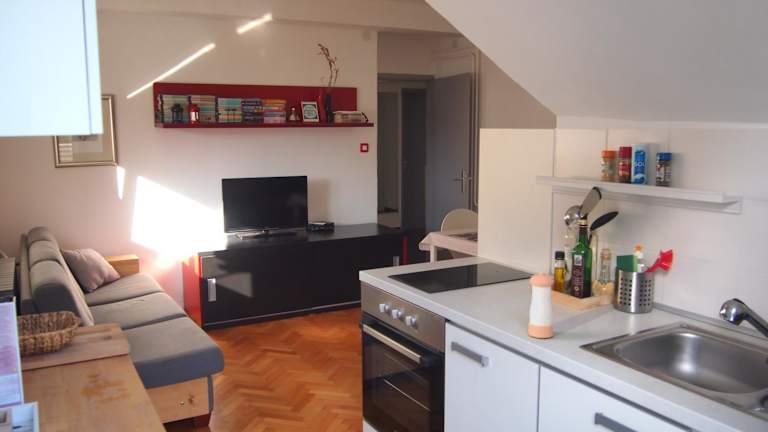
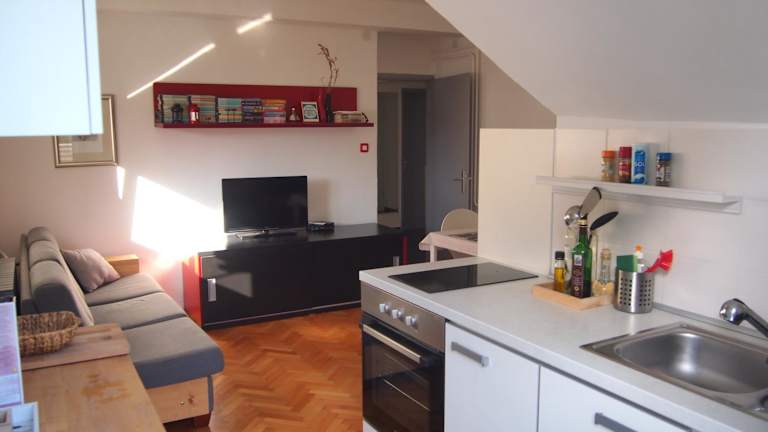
- pepper shaker [527,271,555,339]
